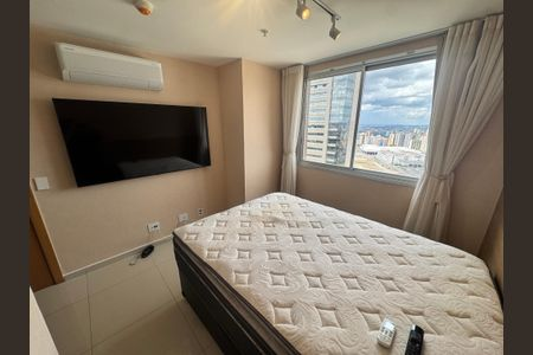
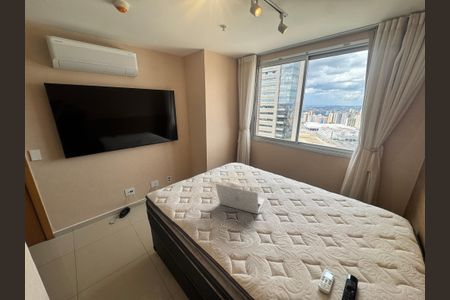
+ laptop [215,183,266,215]
